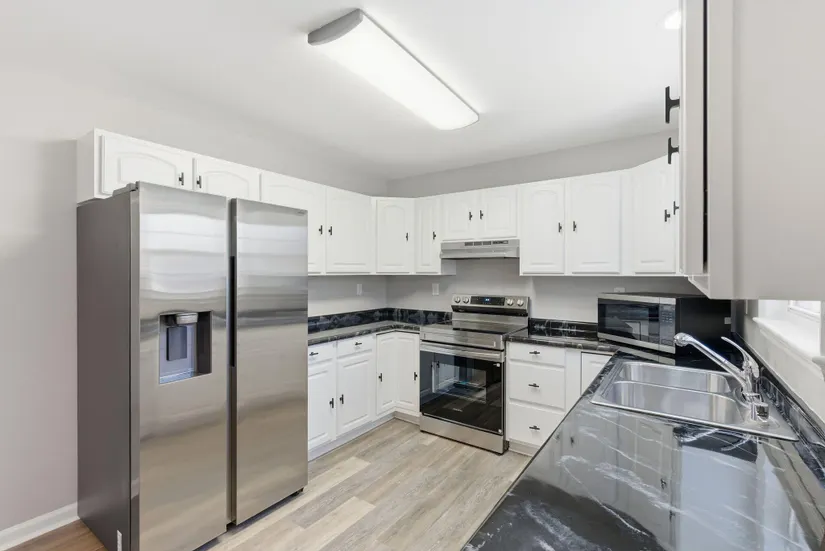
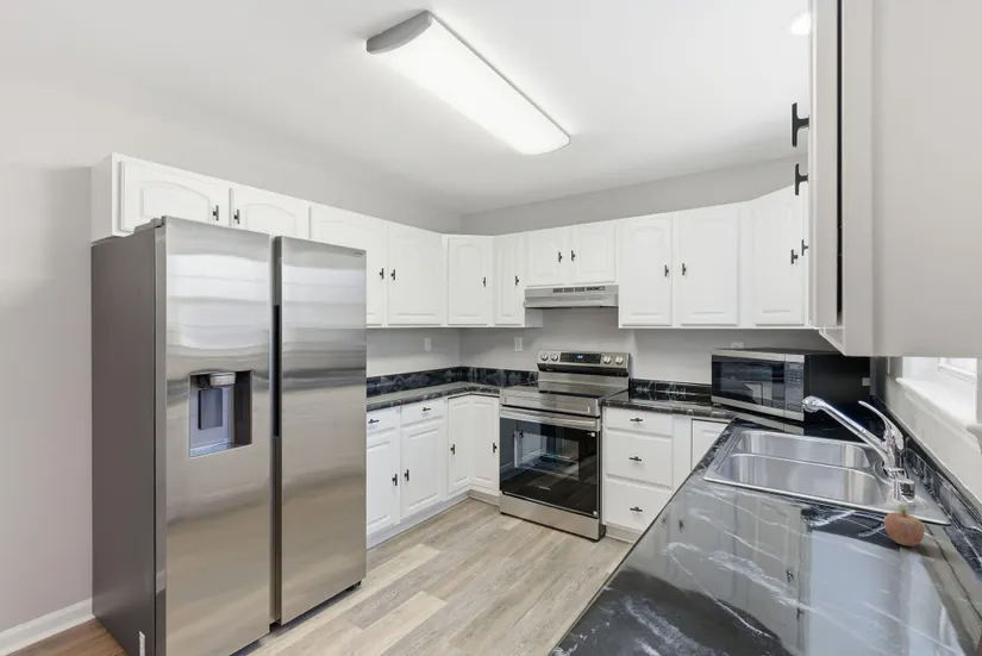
+ fruit [883,504,926,548]
